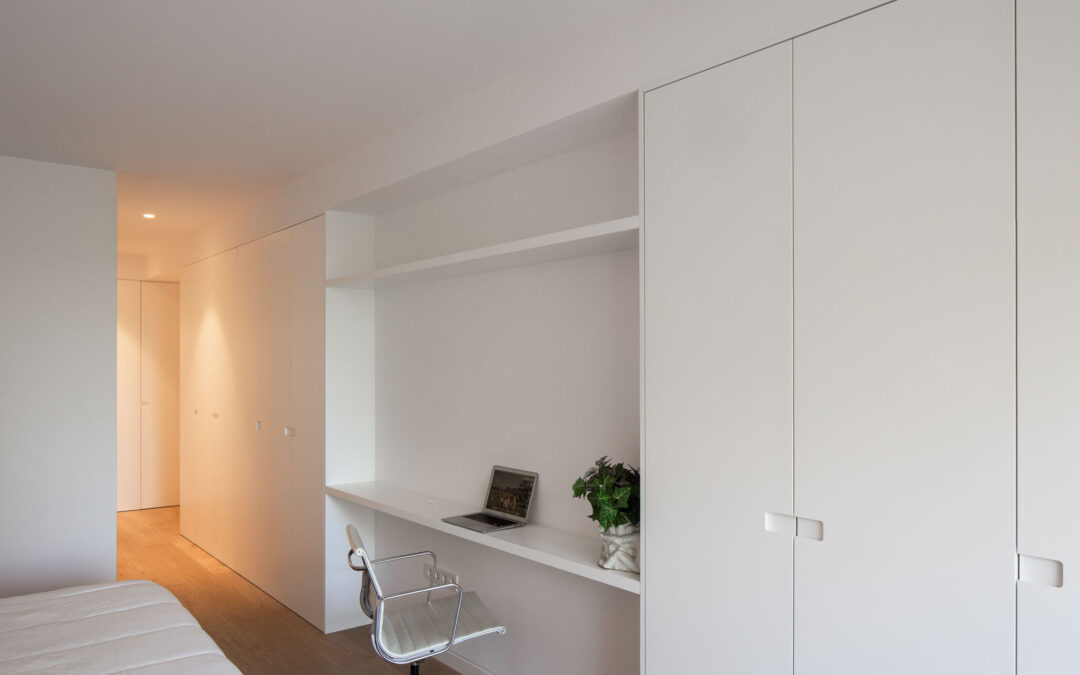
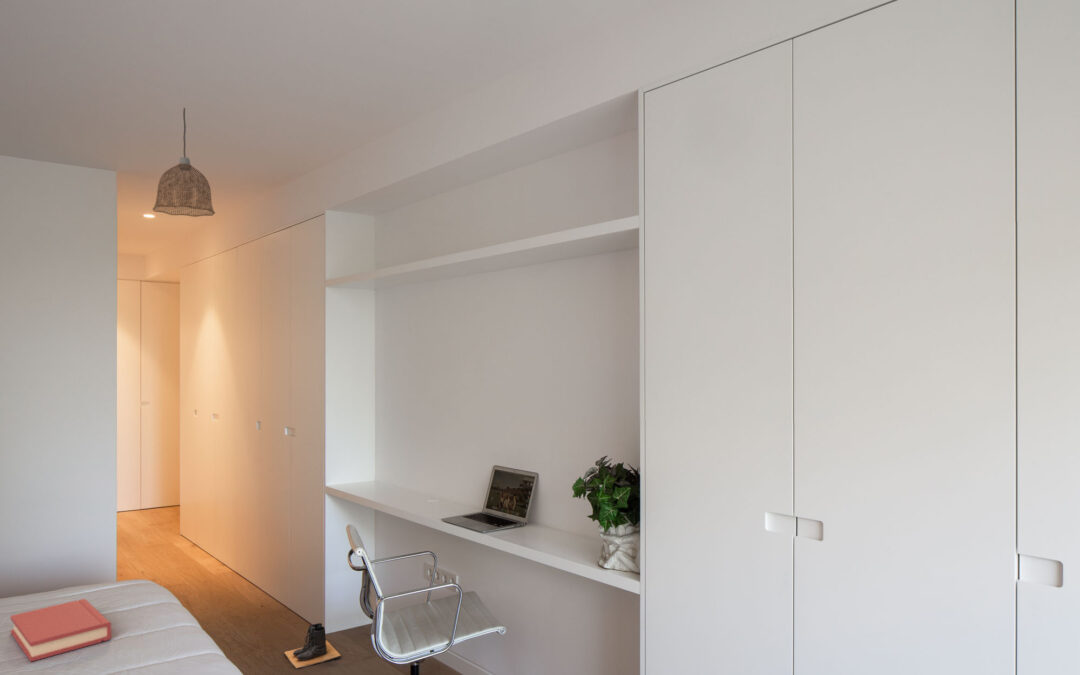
+ pendant lamp [152,107,216,218]
+ hardback book [10,598,112,663]
+ boots [283,622,342,670]
